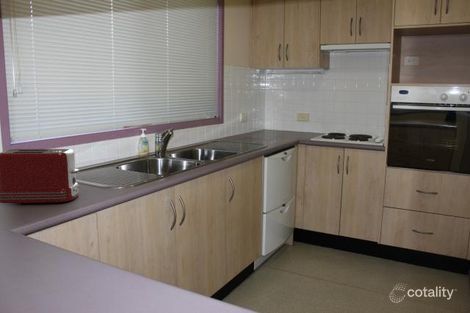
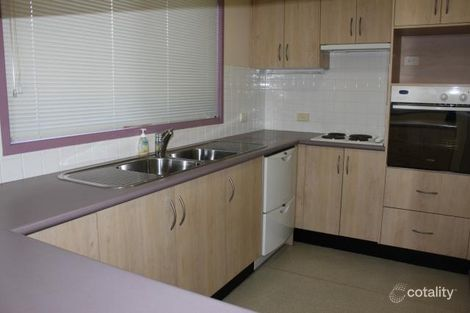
- toaster [0,148,80,204]
